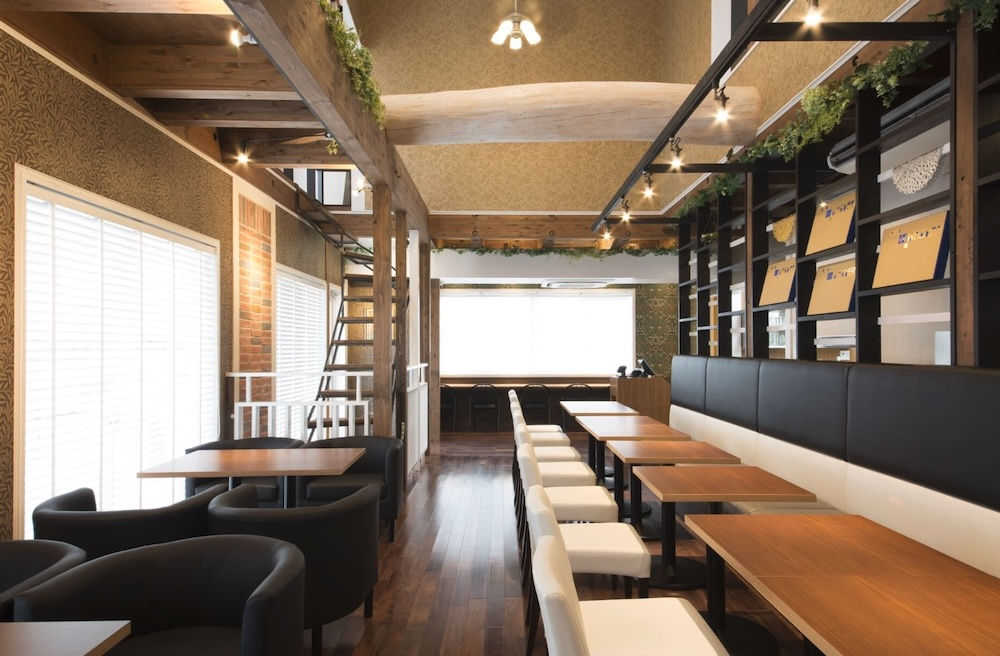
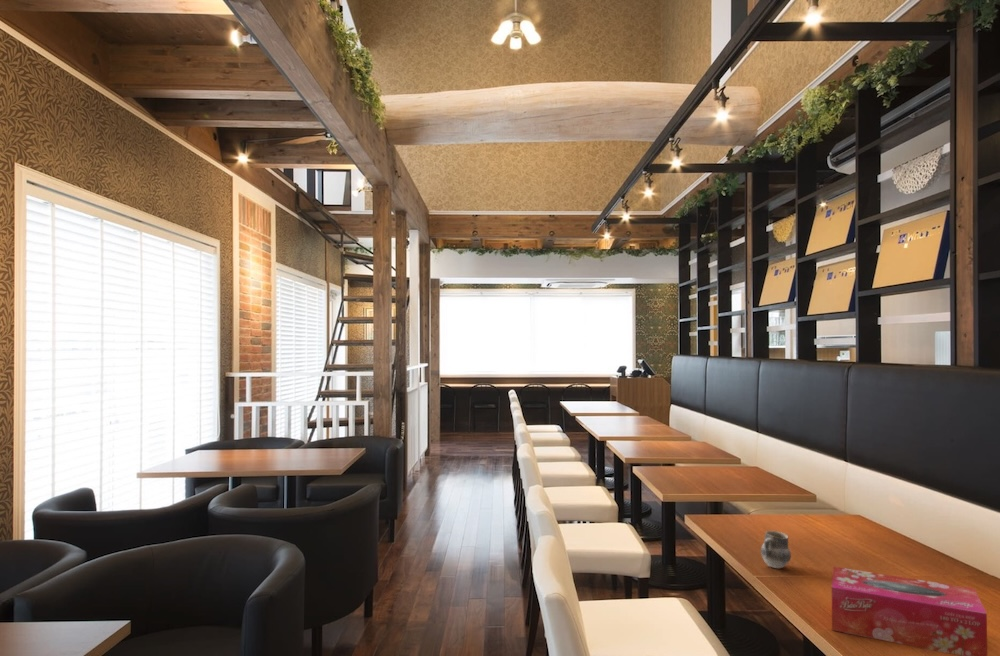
+ tissue box [831,566,988,656]
+ cup [760,530,792,569]
